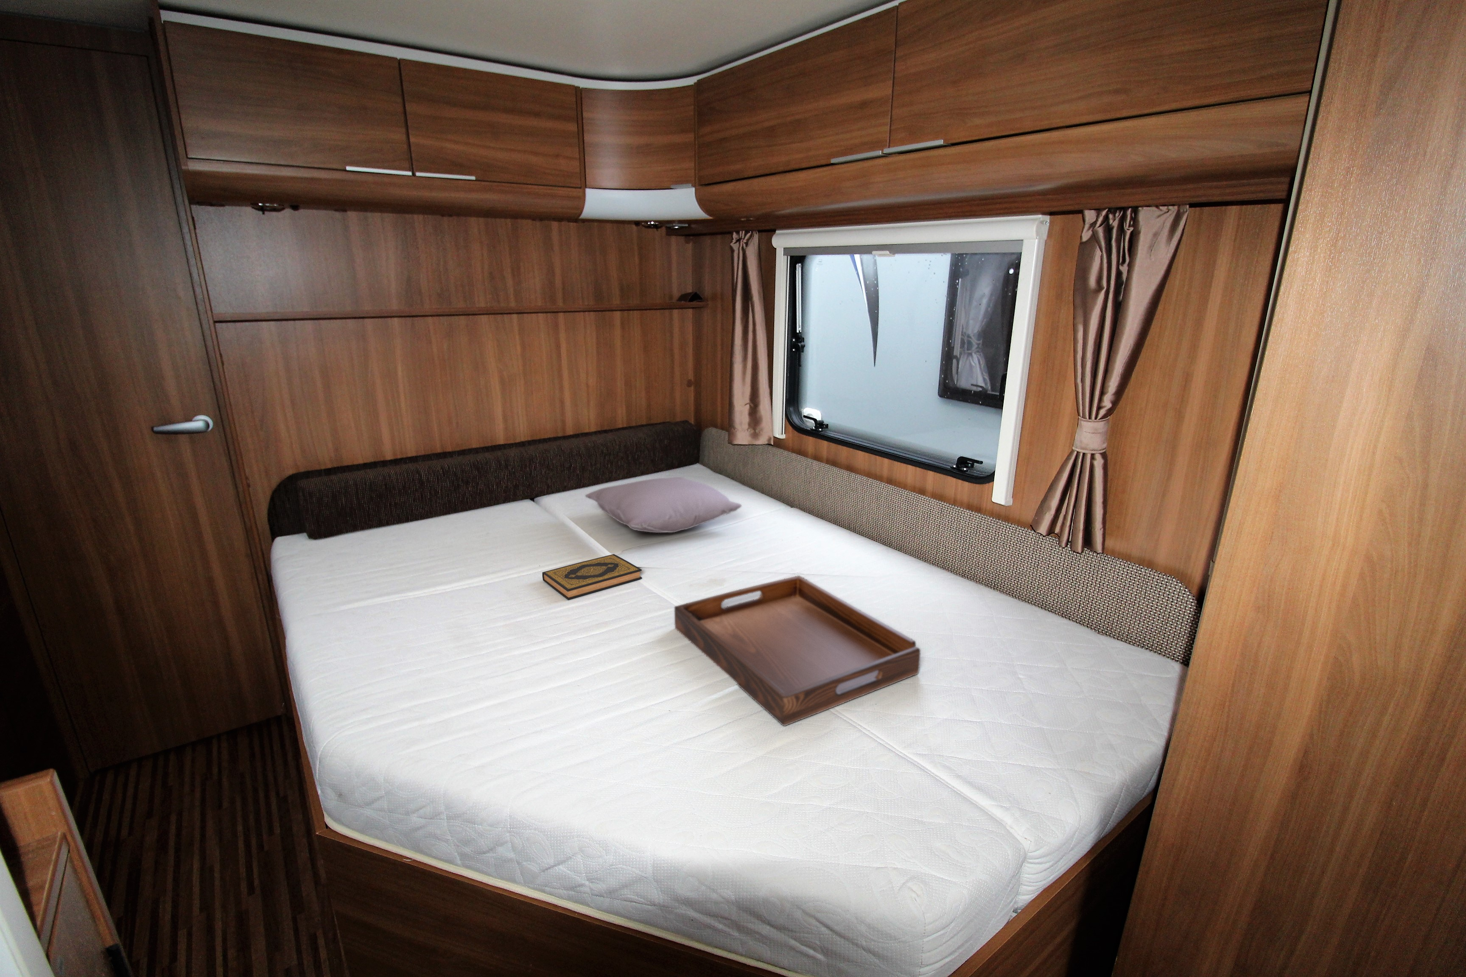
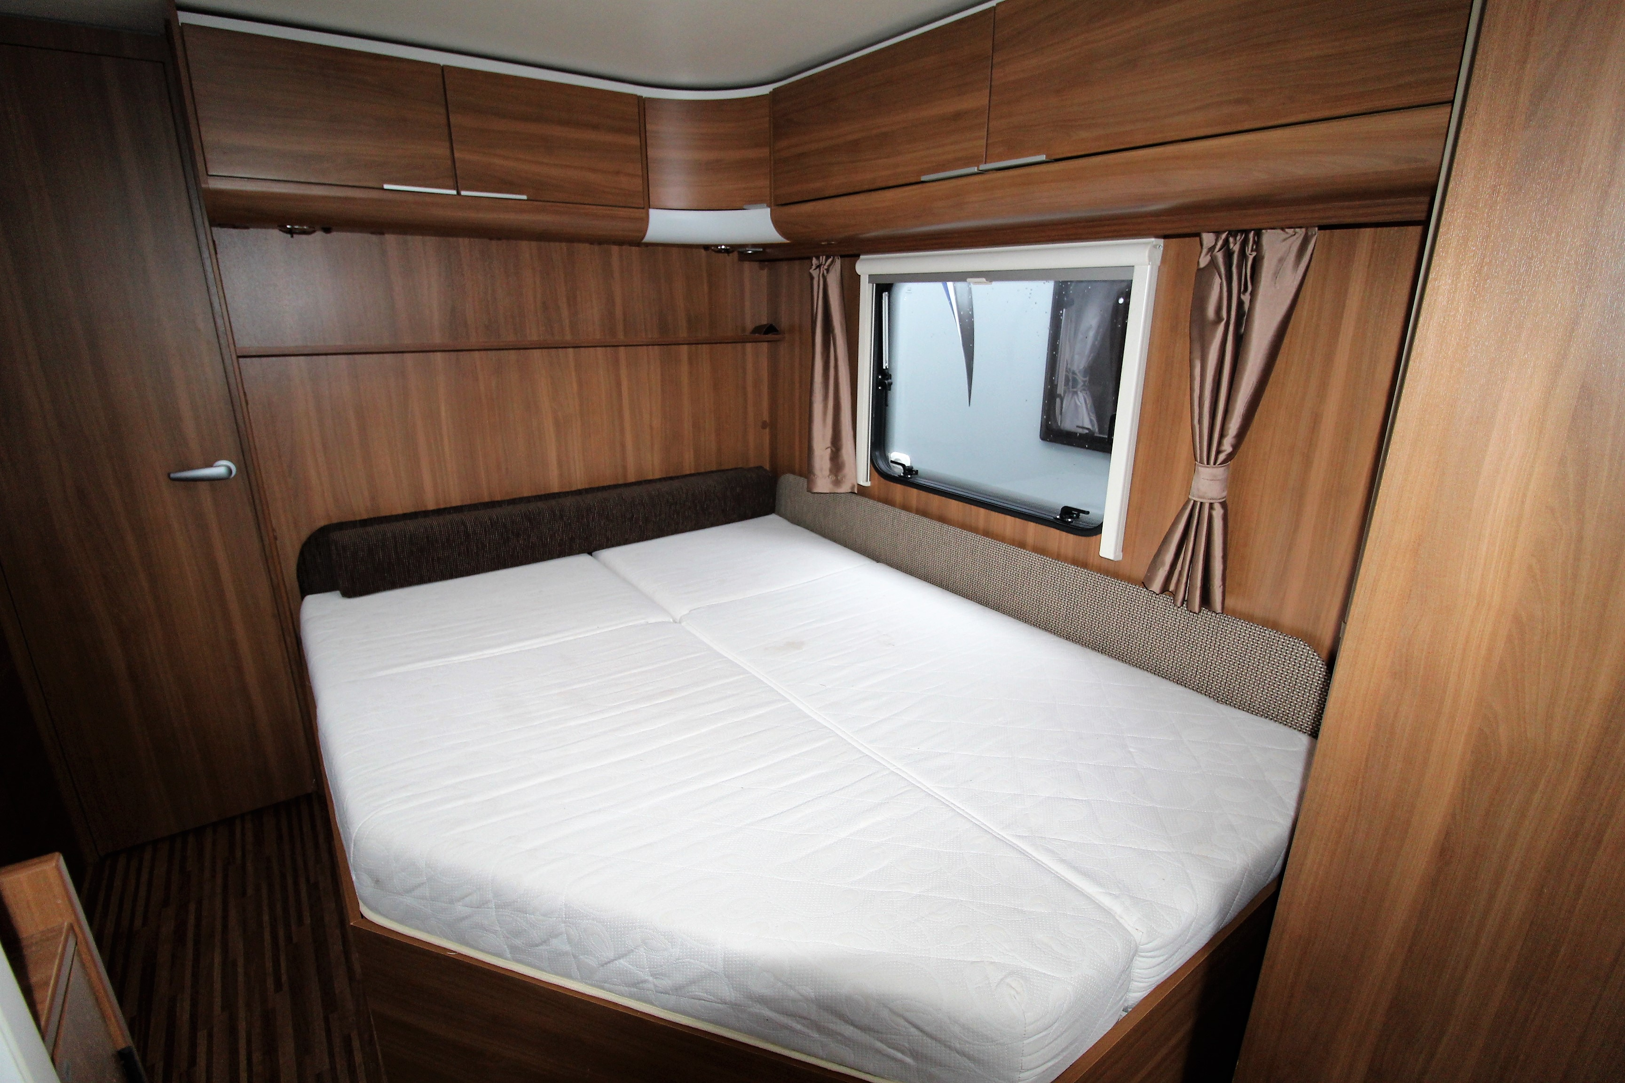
- pillow [585,477,743,533]
- hardback book [542,554,642,600]
- serving tray [674,575,921,726]
